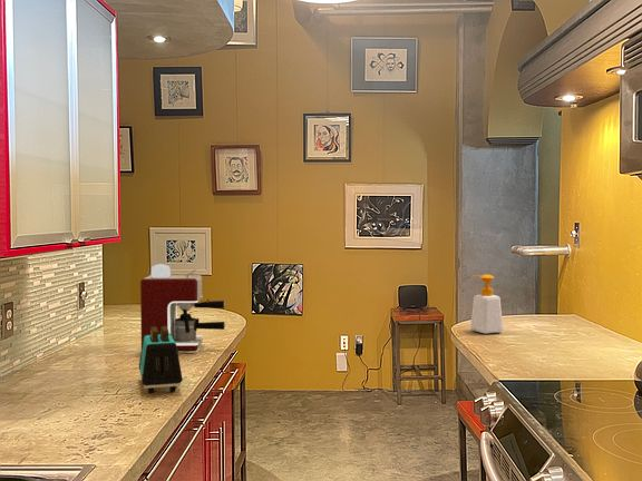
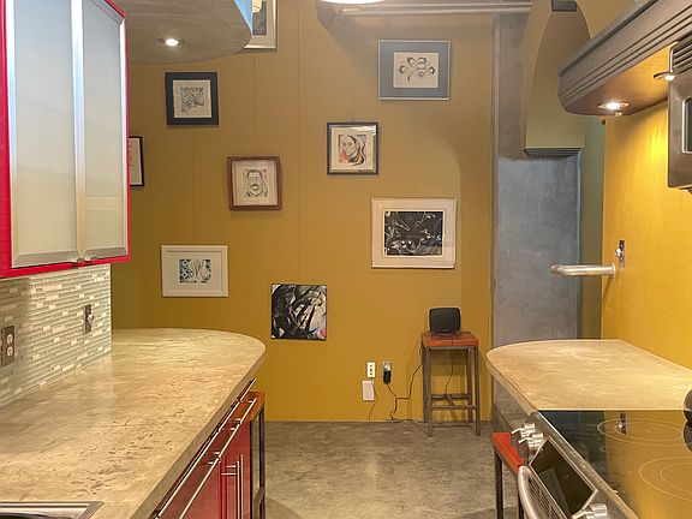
- coffee maker [139,263,226,353]
- toaster [138,326,184,394]
- soap bottle [469,274,504,334]
